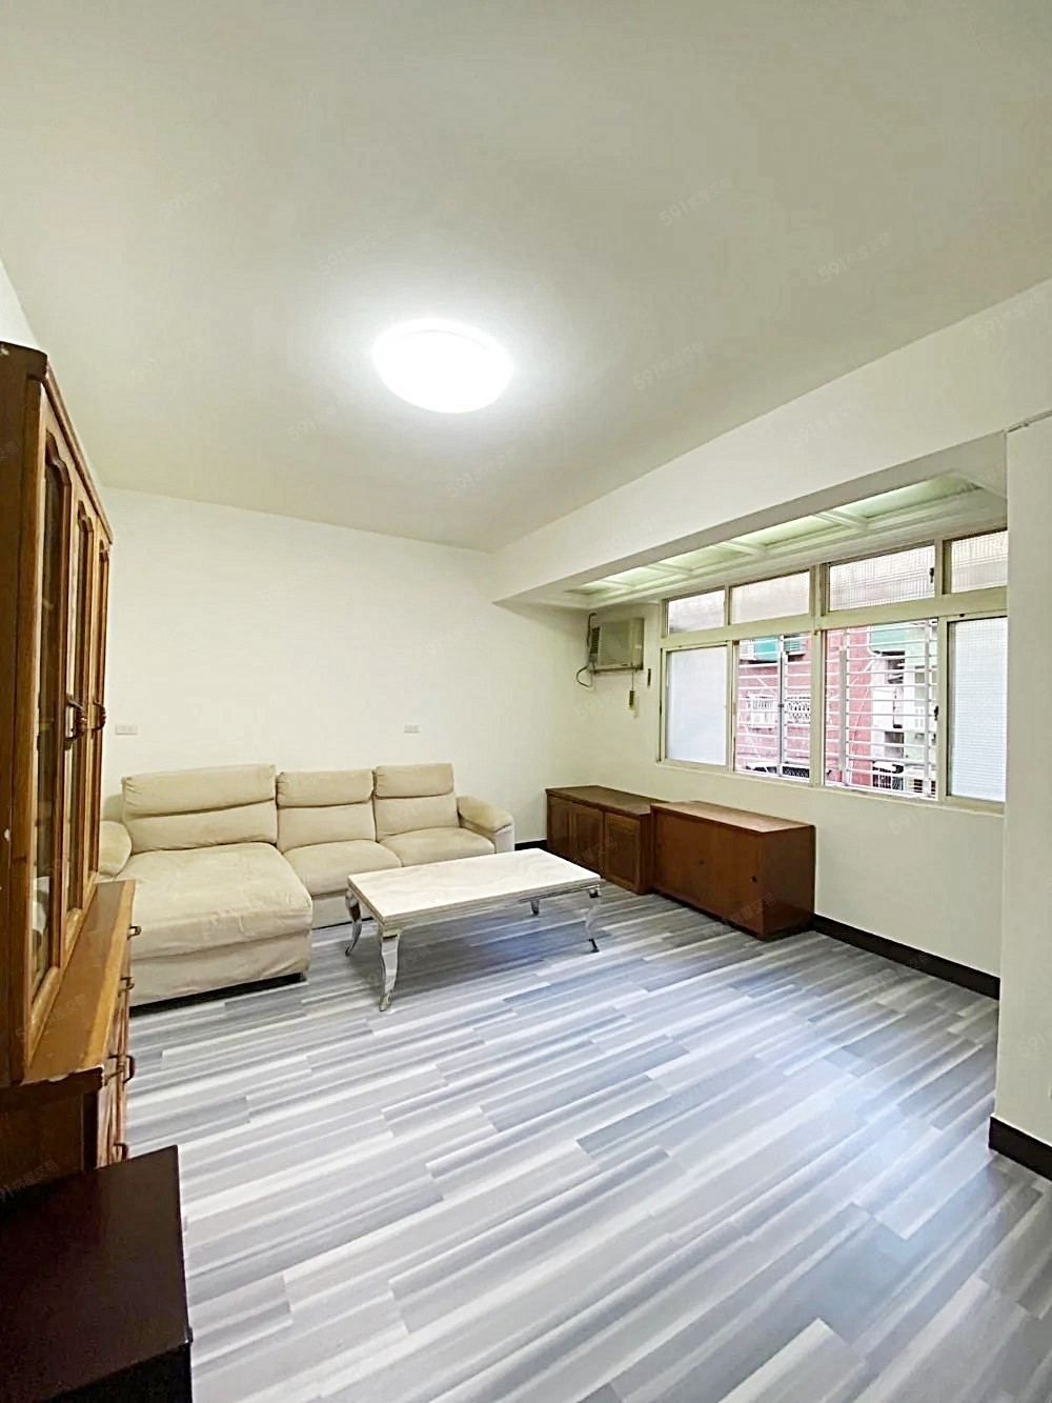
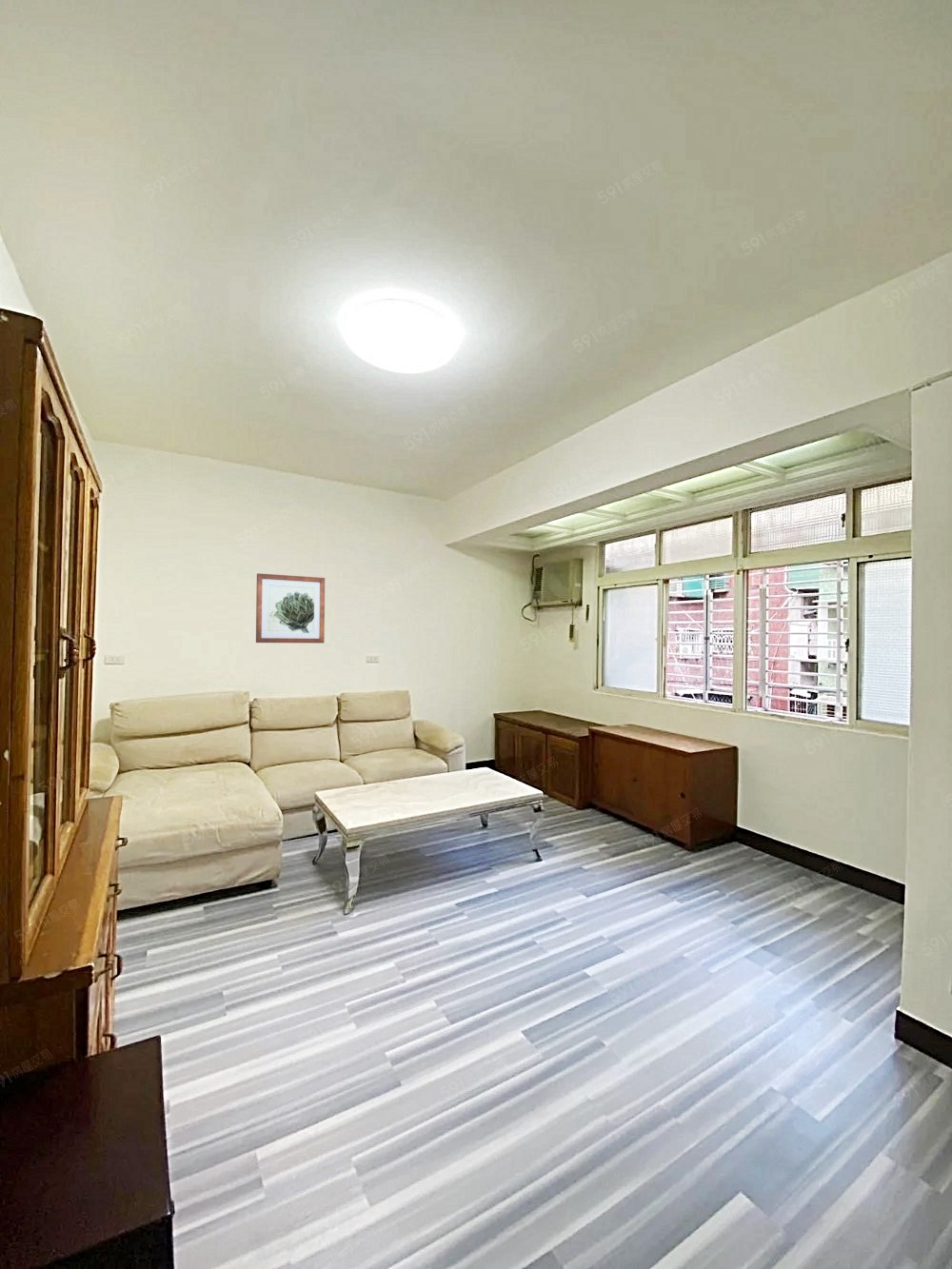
+ wall art [255,572,326,644]
